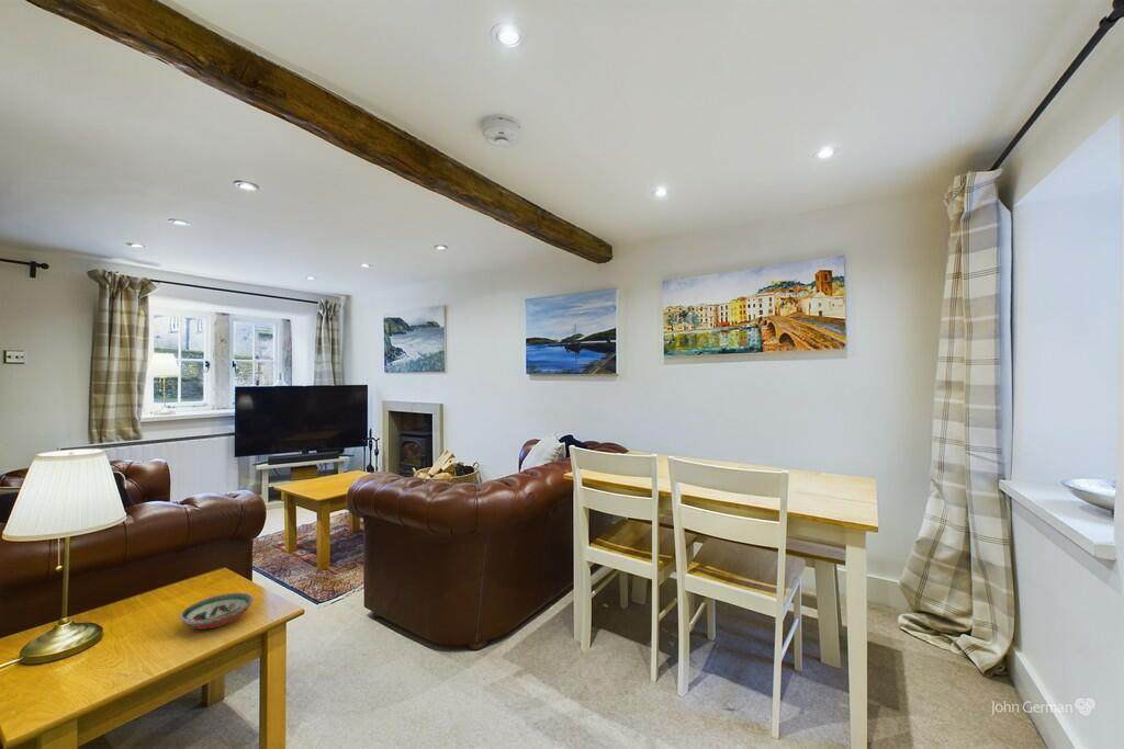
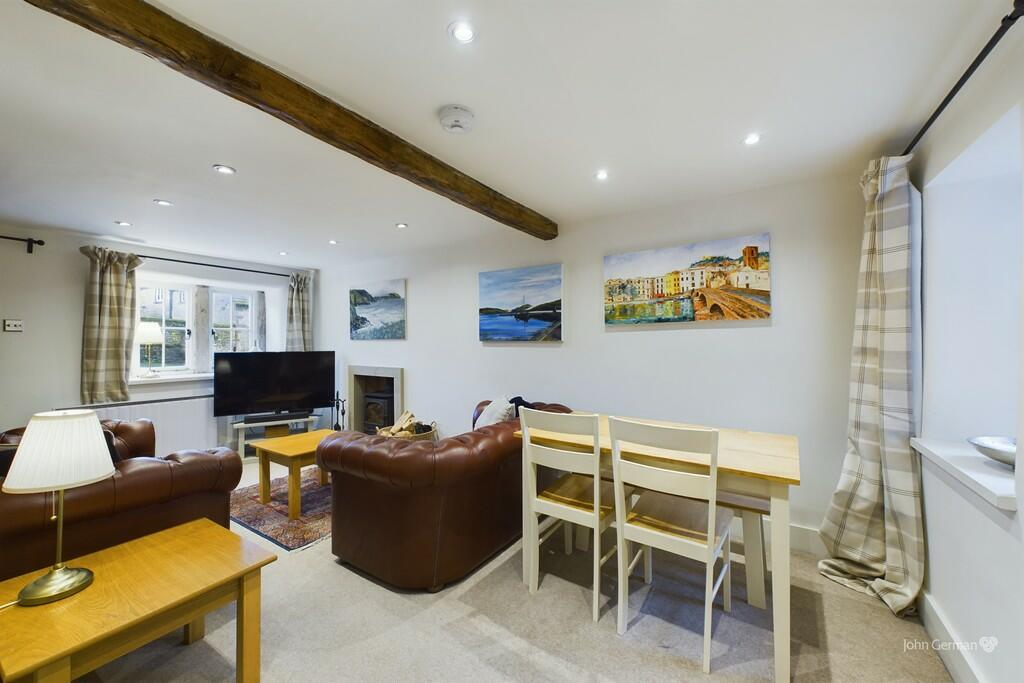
- decorative bowl [179,591,255,631]
